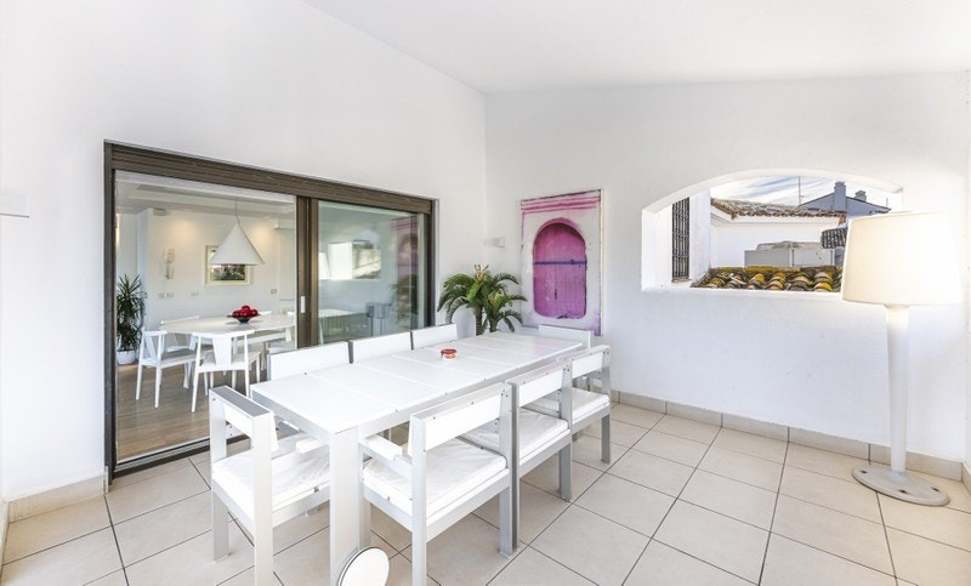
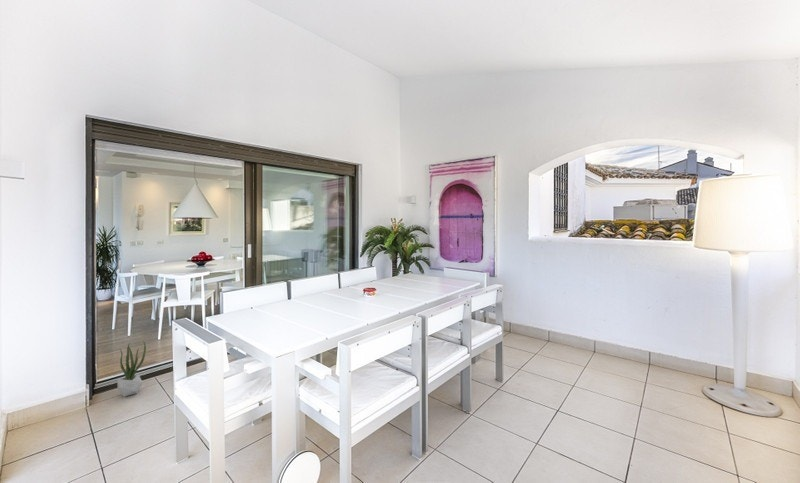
+ potted plant [116,340,147,397]
